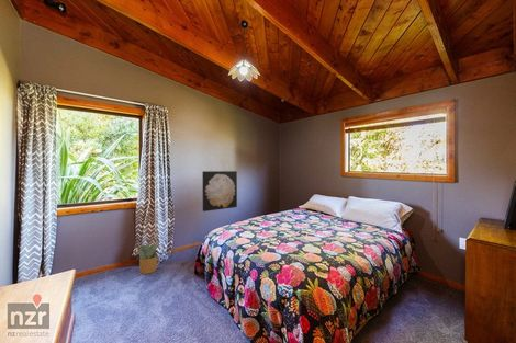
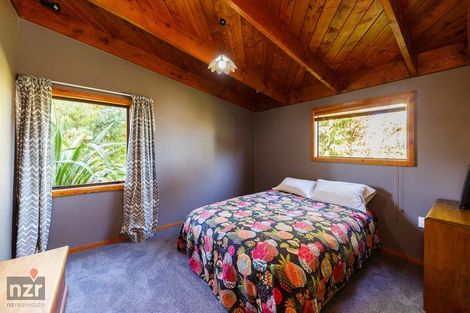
- potted plant [136,242,158,275]
- wall art [202,170,238,213]
